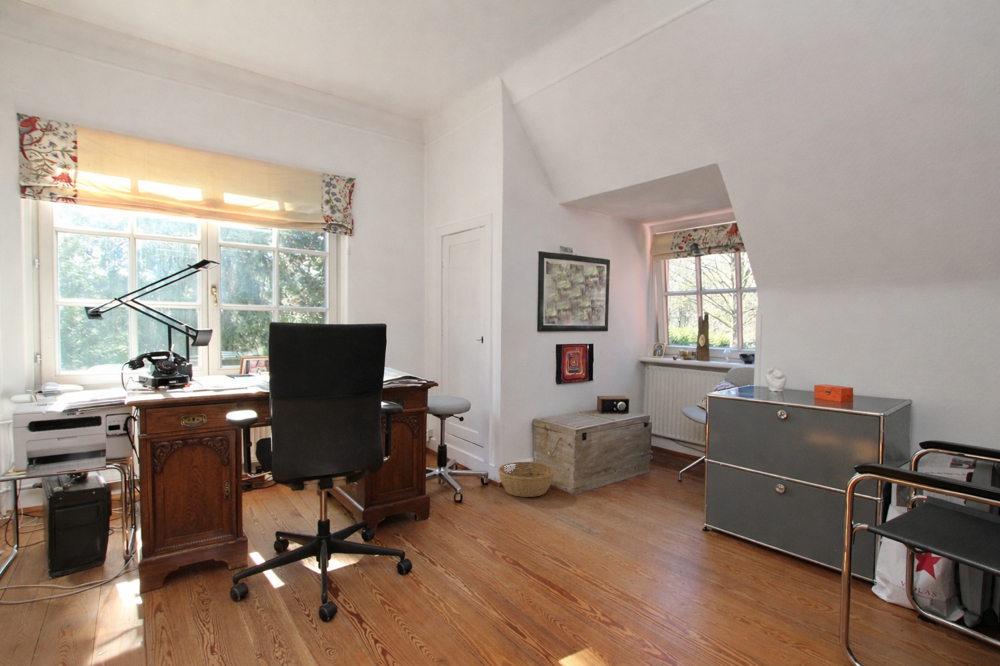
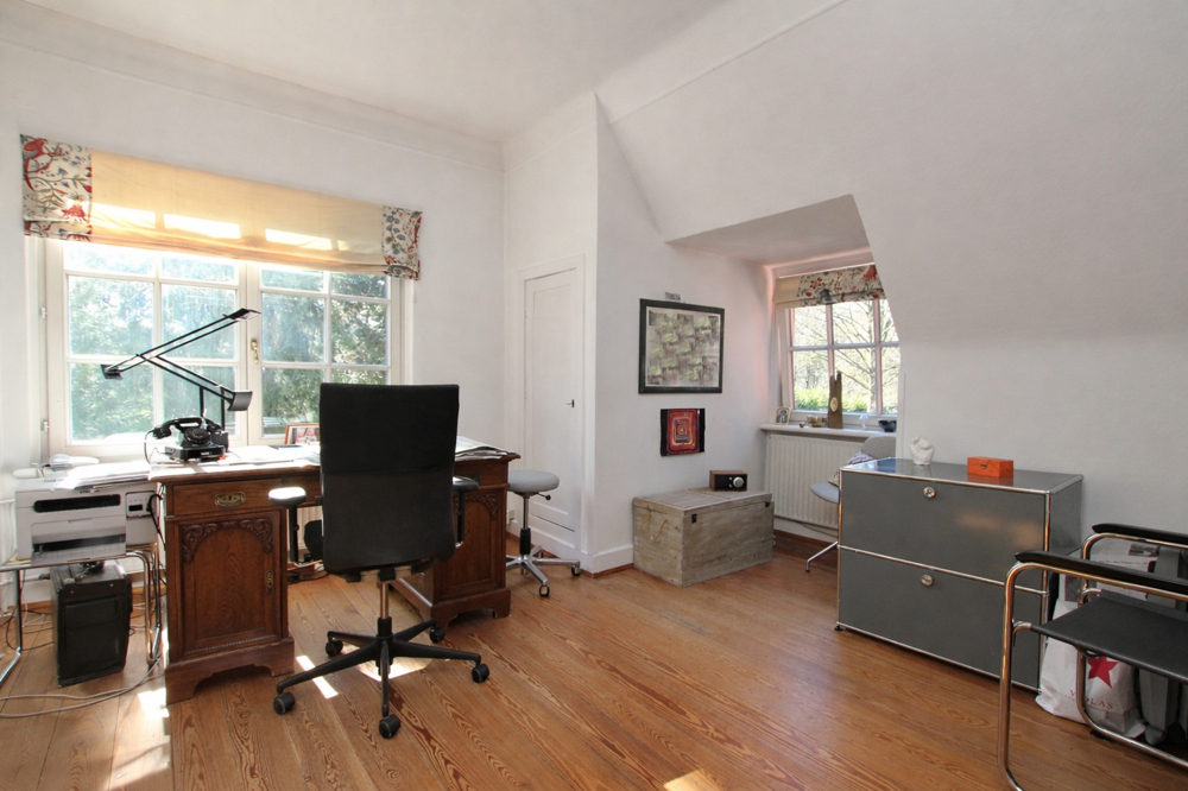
- basket [497,461,555,498]
